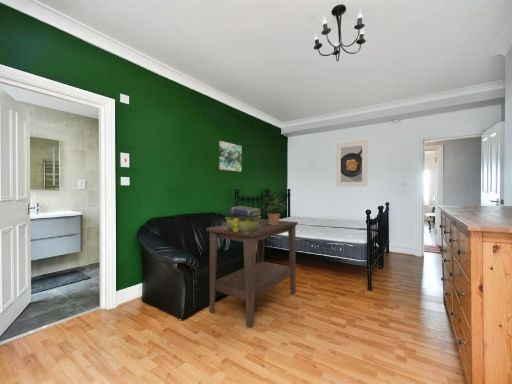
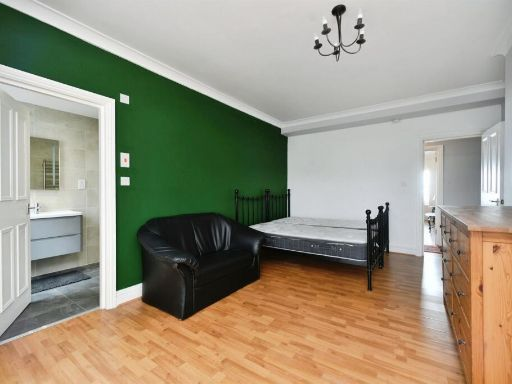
- stack of books [224,205,263,233]
- potted plant [258,191,290,225]
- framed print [335,139,368,188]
- side table [206,218,299,329]
- wall art [218,140,243,172]
